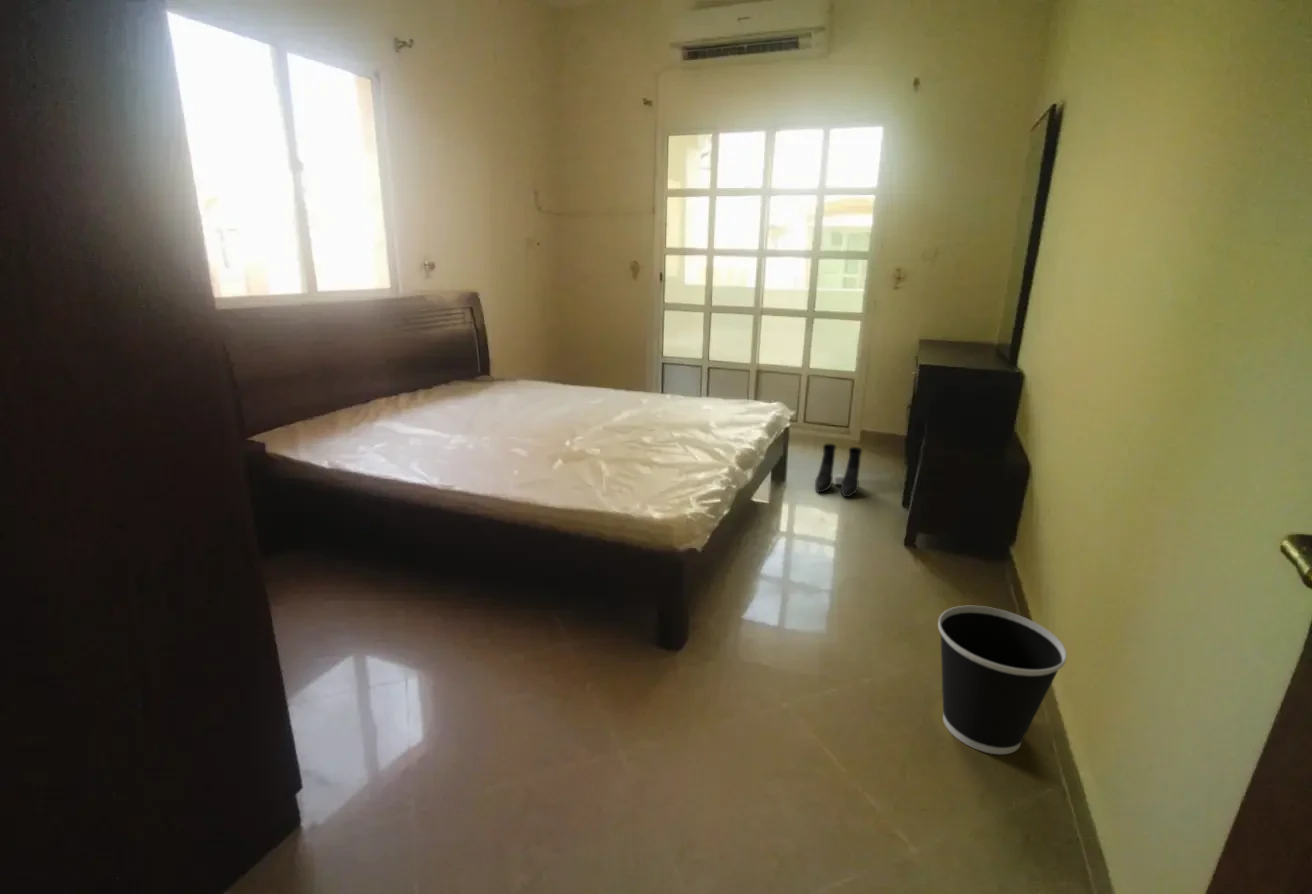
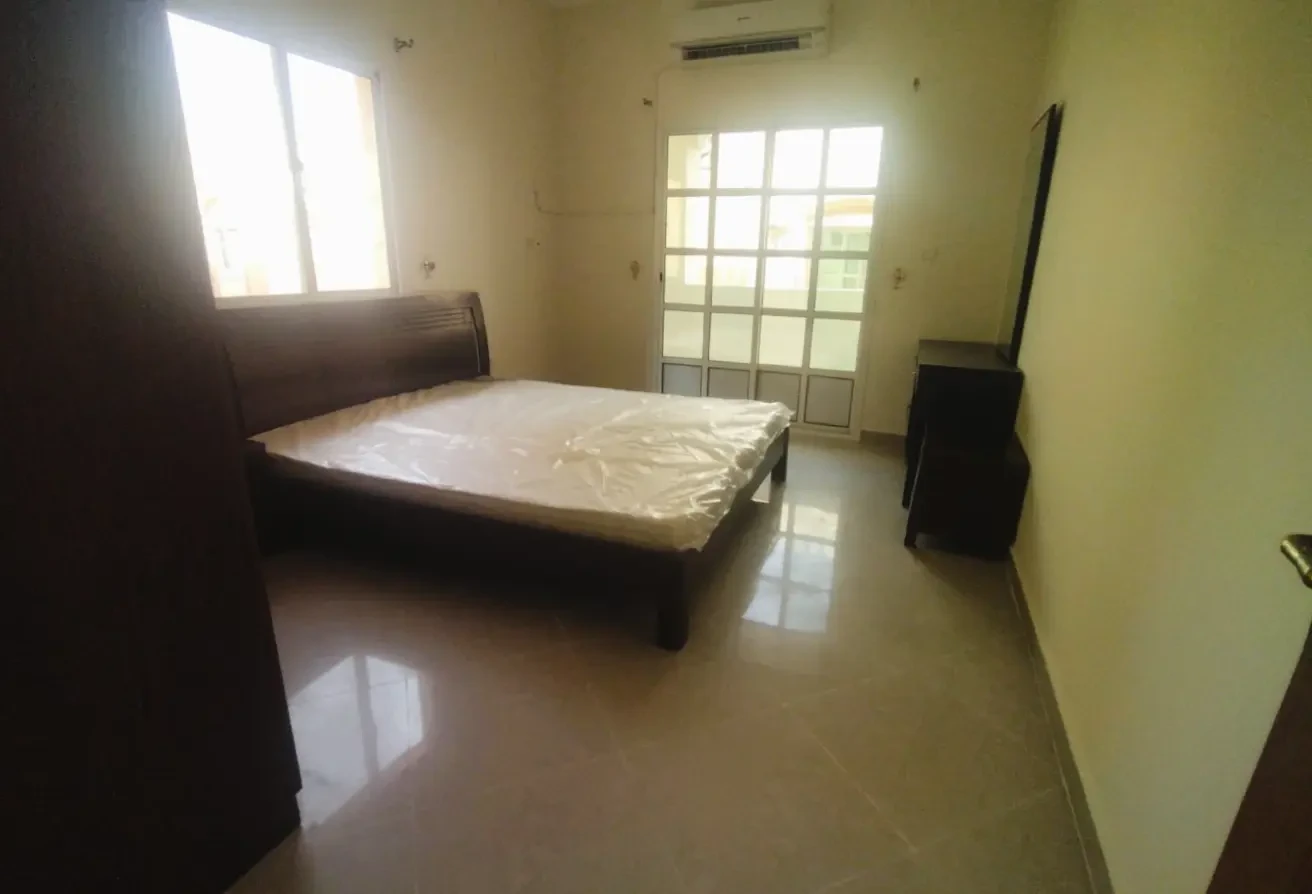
- wastebasket [937,605,1068,755]
- boots [814,443,863,498]
